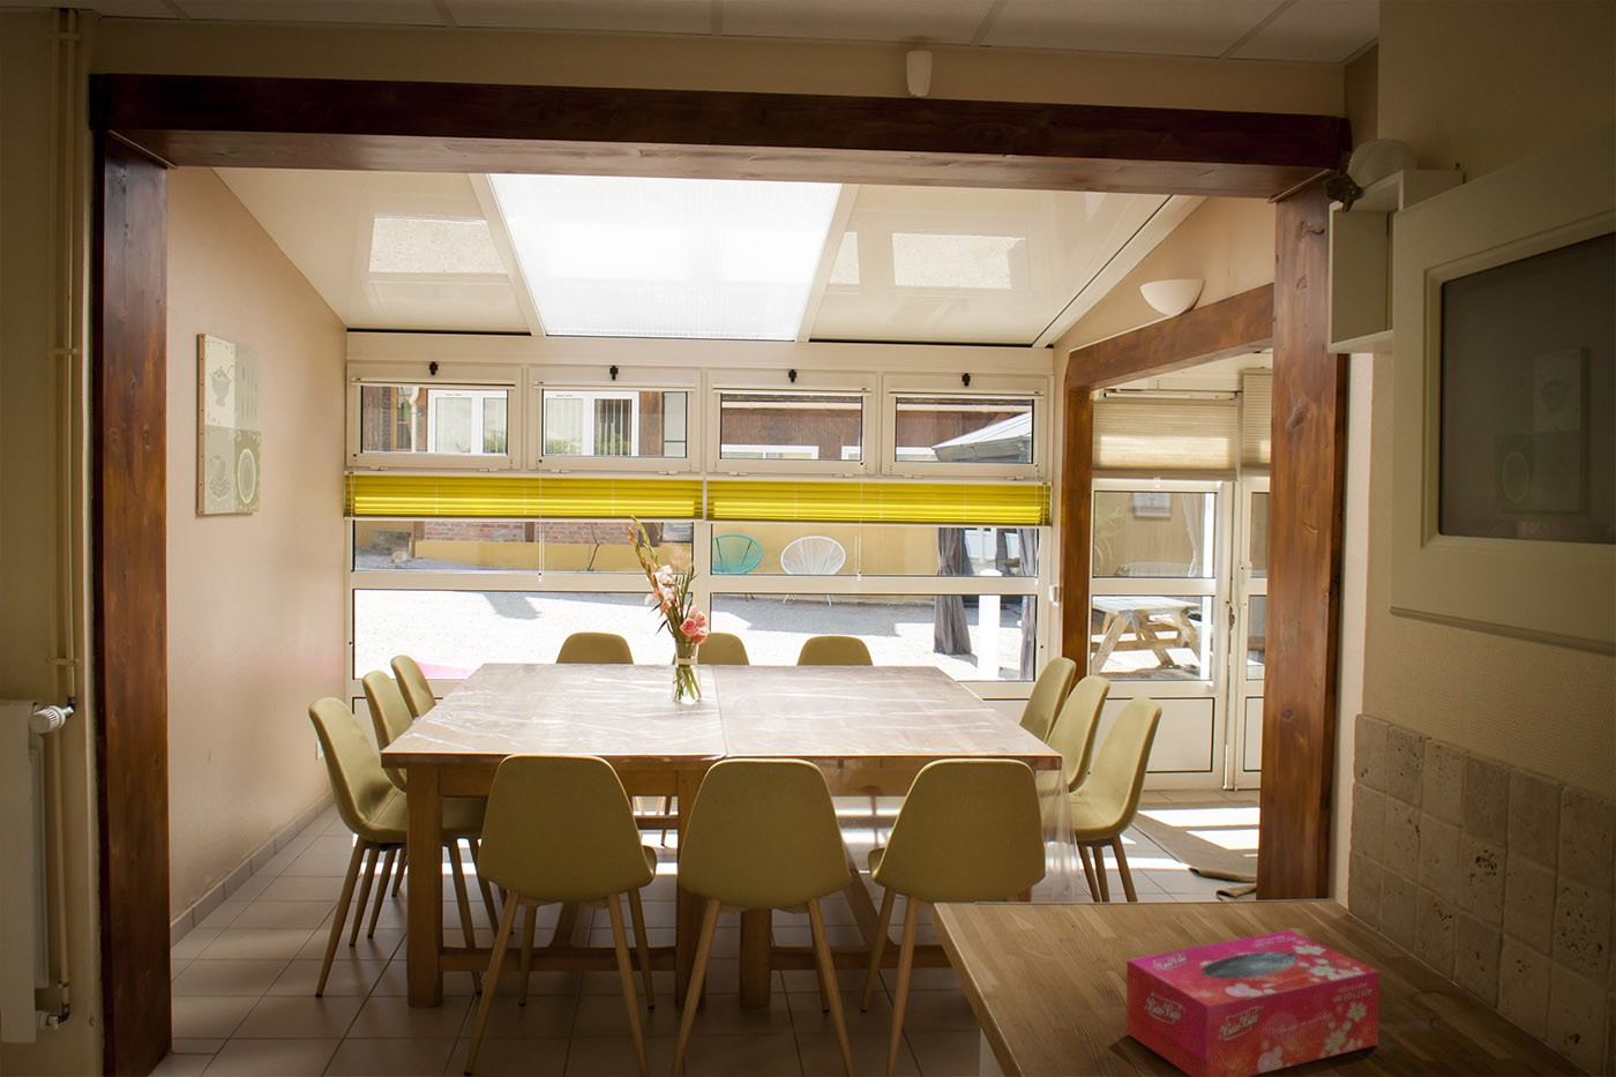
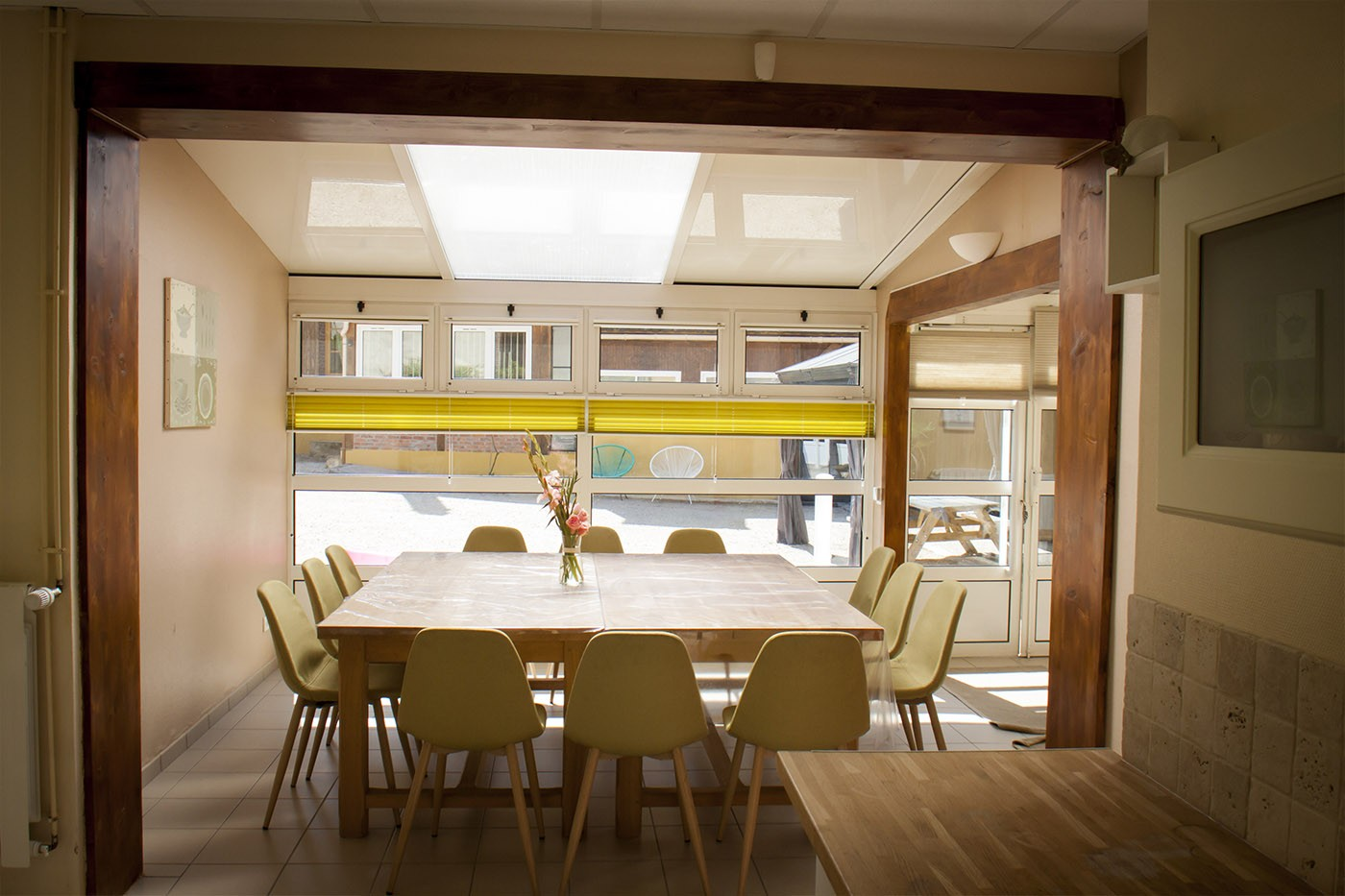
- tissue box [1126,929,1381,1077]
